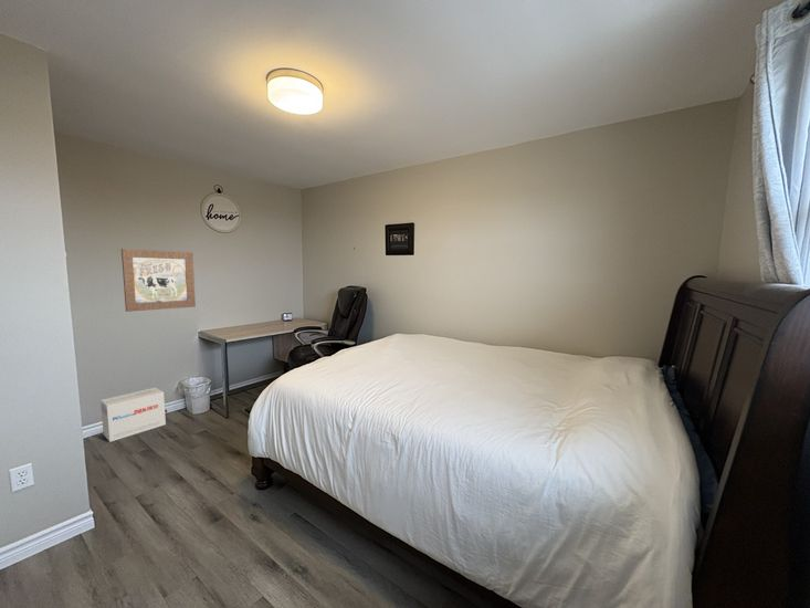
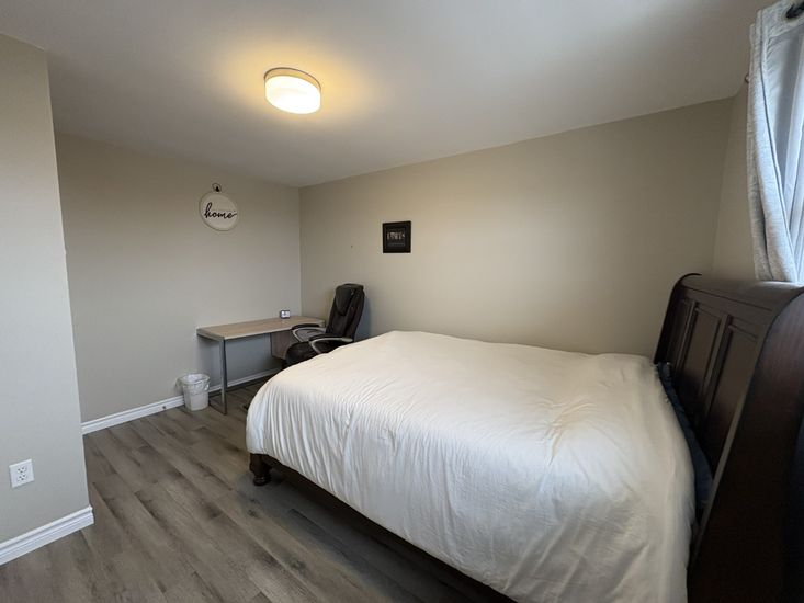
- wall art [120,248,197,313]
- cardboard box [99,387,167,443]
